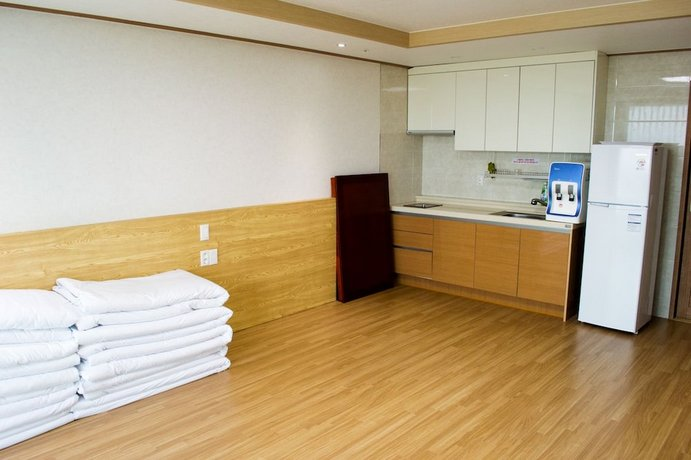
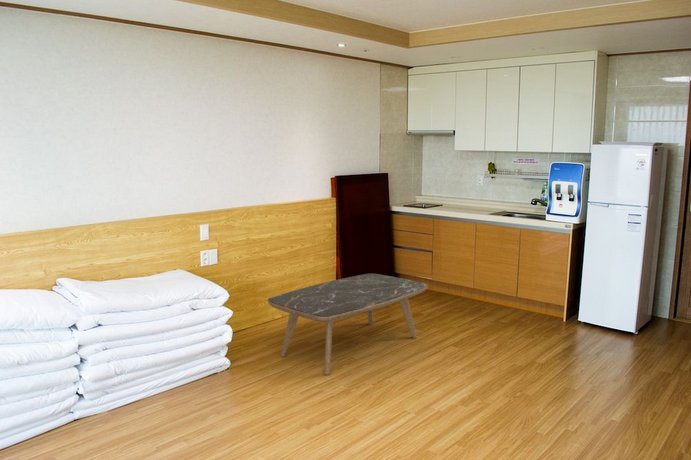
+ coffee table [267,273,428,375]
